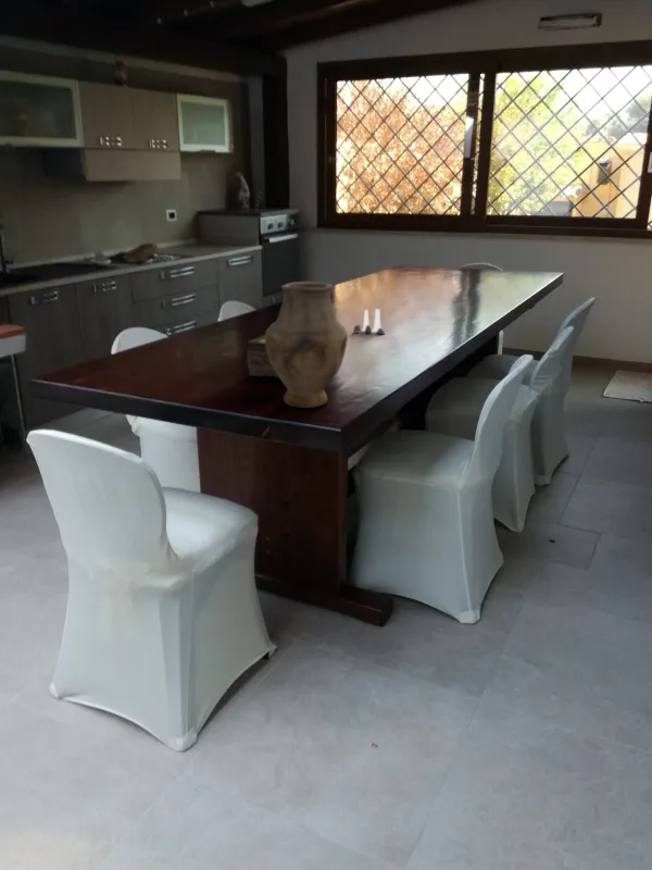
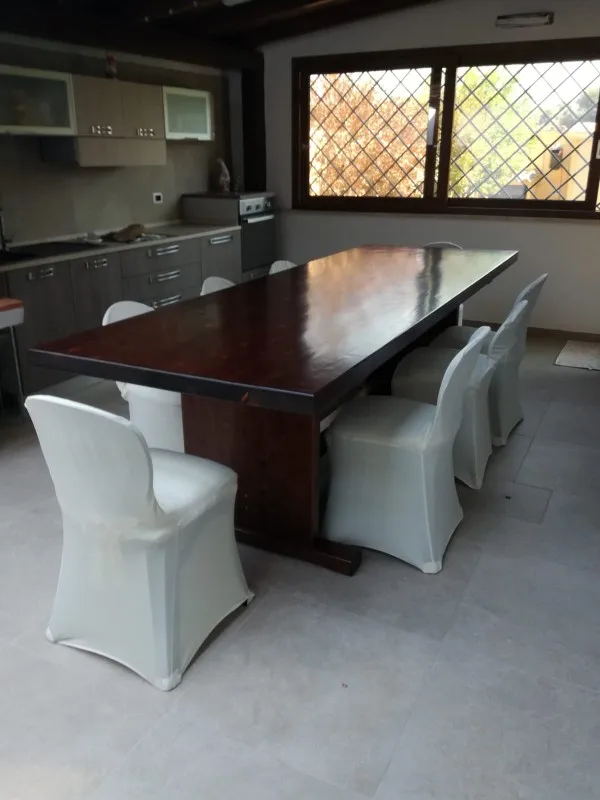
- salt and pepper shaker set [352,308,386,335]
- vase [264,281,349,409]
- tissue box [246,335,279,378]
